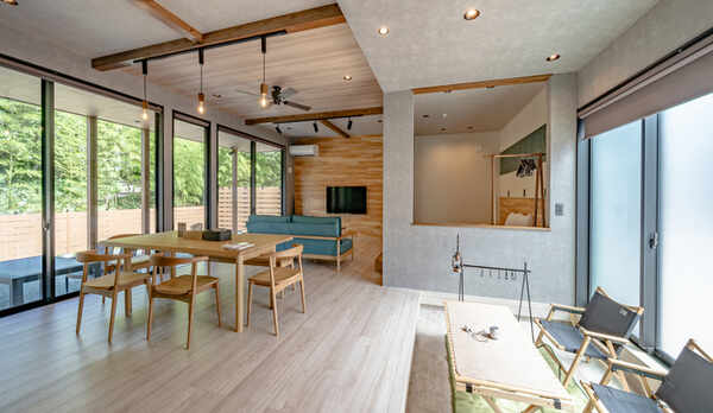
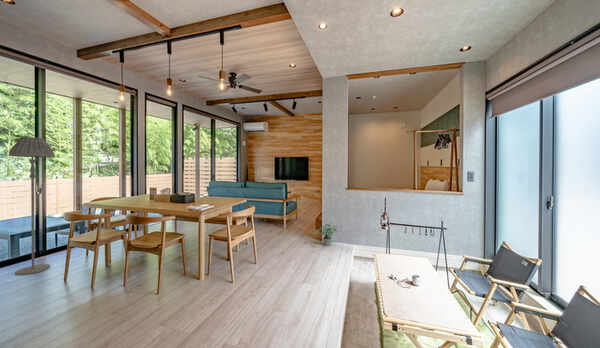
+ floor lamp [8,136,56,276]
+ potted plant [317,223,337,247]
